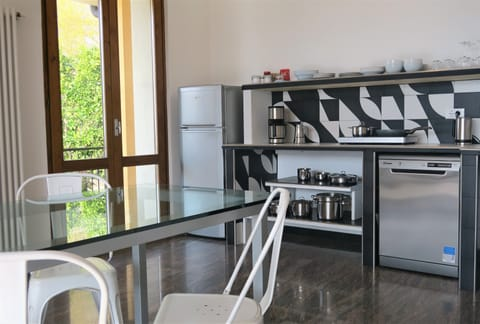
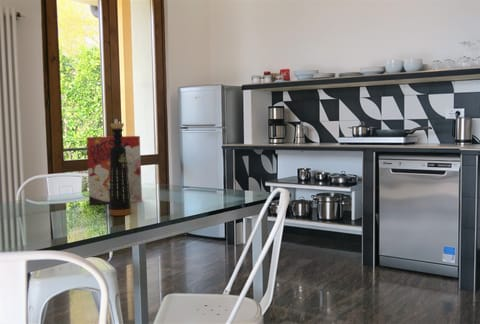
+ cereal box [86,135,143,205]
+ bottle [109,122,132,217]
